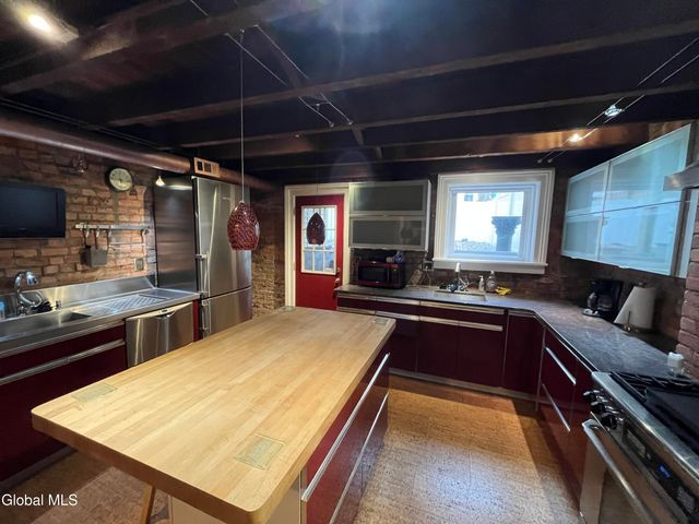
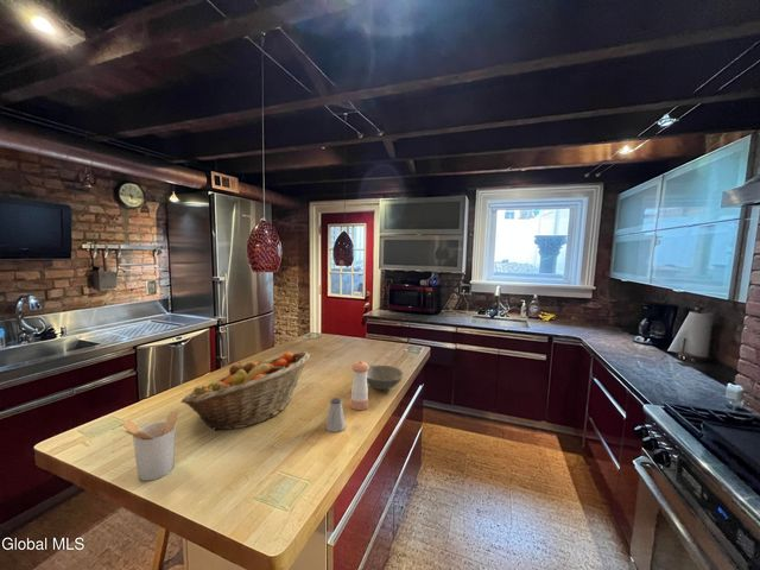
+ pepper shaker [349,360,369,411]
+ saltshaker [324,397,347,433]
+ soup bowl [367,365,405,391]
+ fruit basket [179,350,311,432]
+ utensil holder [119,408,180,482]
